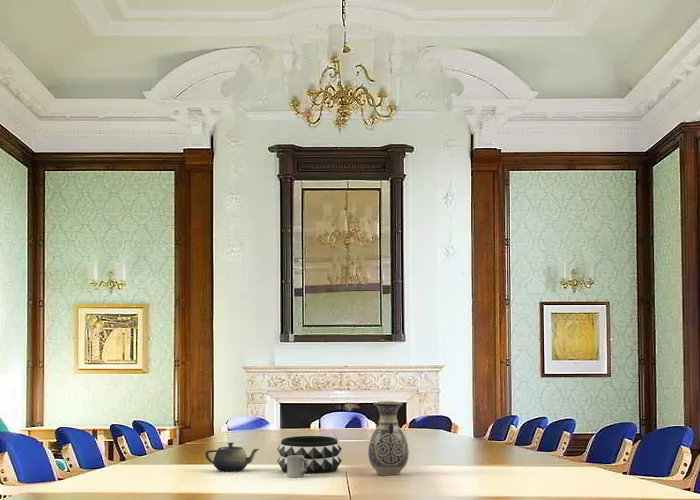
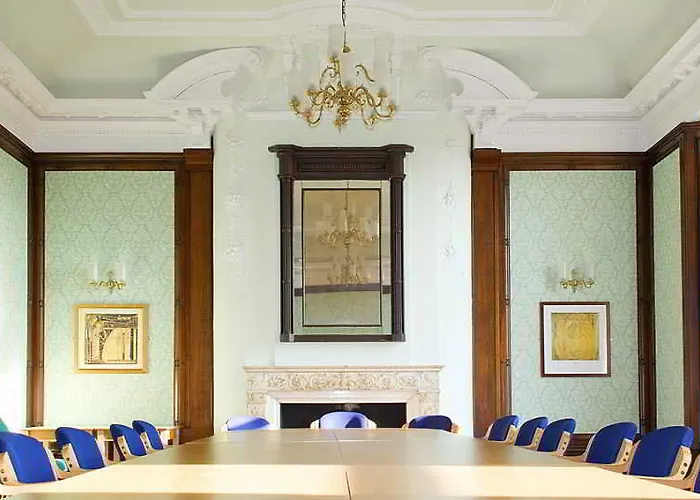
- vase [367,400,410,476]
- cup [286,455,308,478]
- decorative bowl [276,435,343,475]
- teapot [205,442,260,473]
